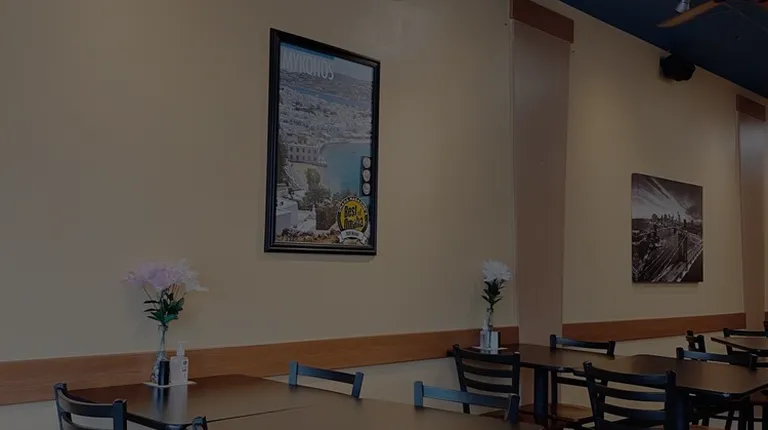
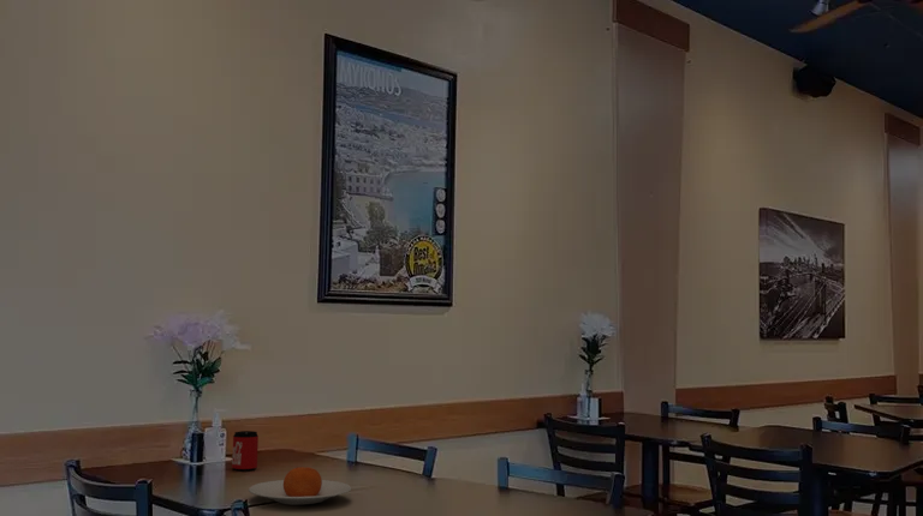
+ plate [248,466,352,506]
+ can [231,430,260,472]
